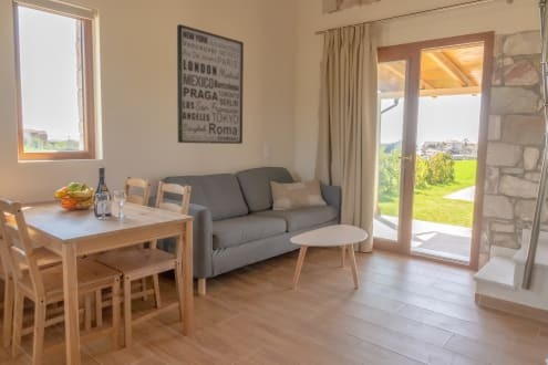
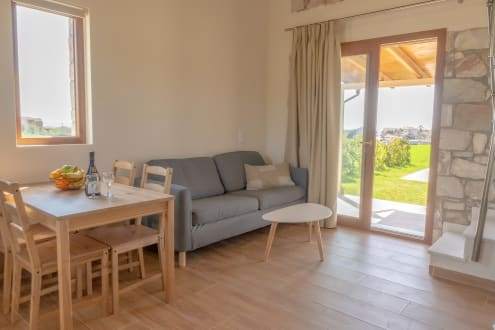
- wall art [176,23,245,145]
